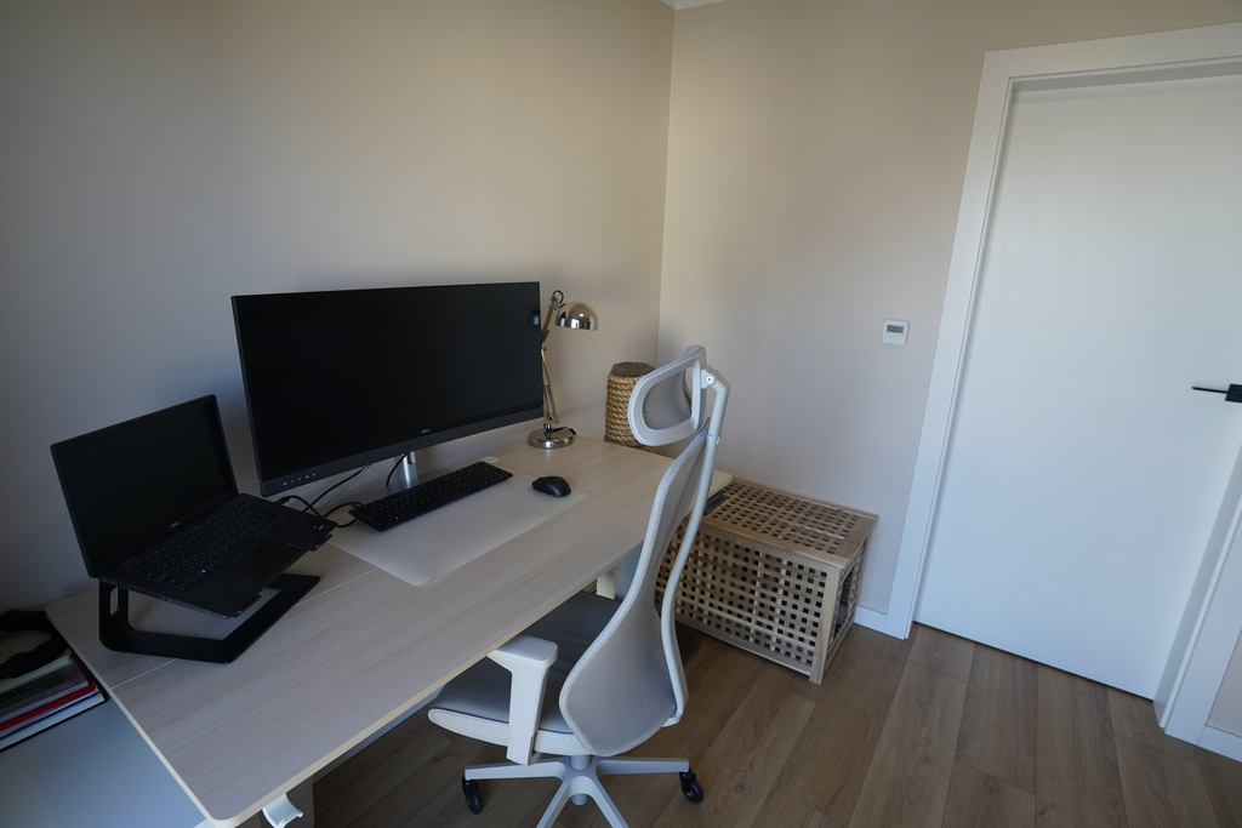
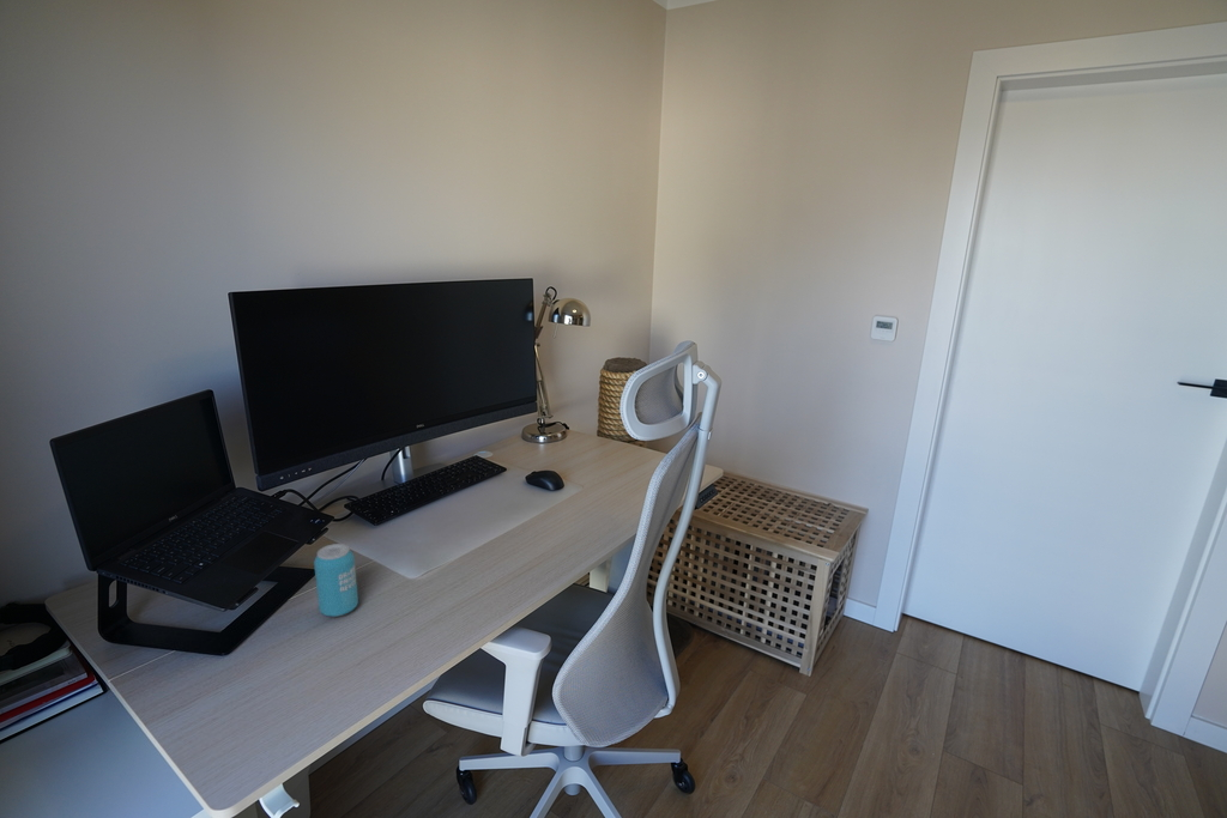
+ beverage can [313,543,359,618]
